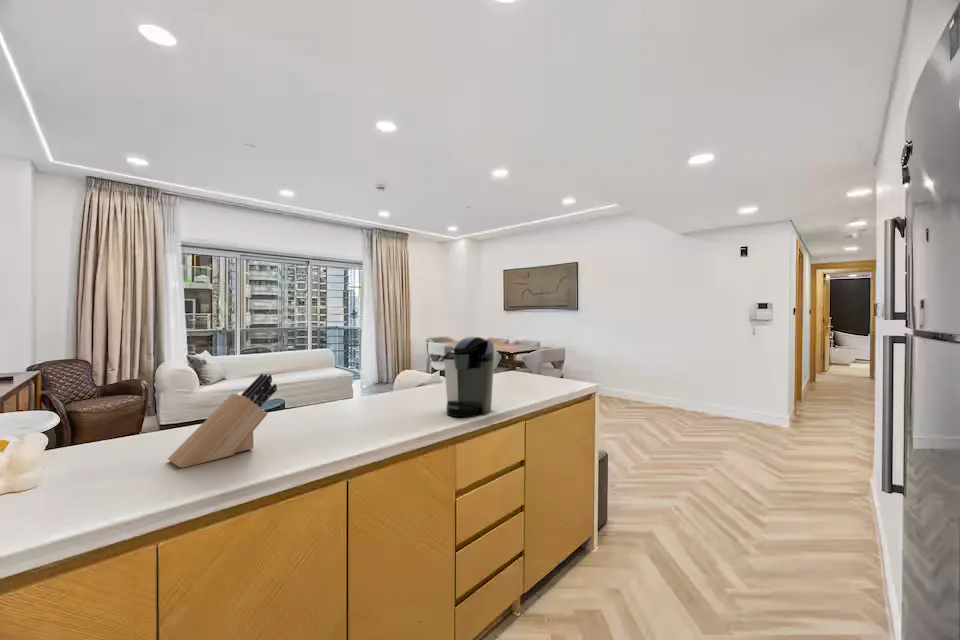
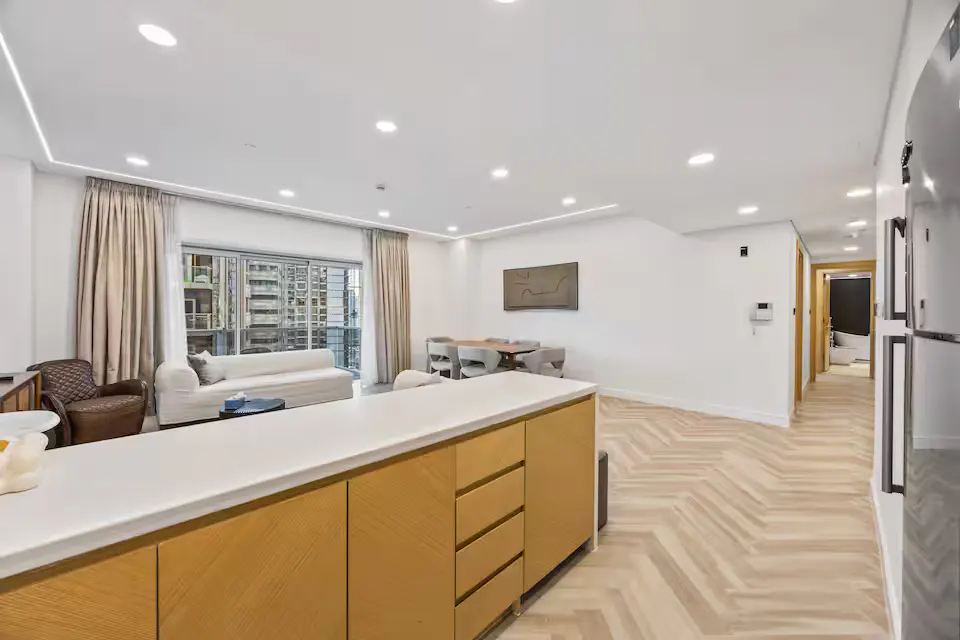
- knife block [167,373,278,469]
- coffee maker [443,336,495,418]
